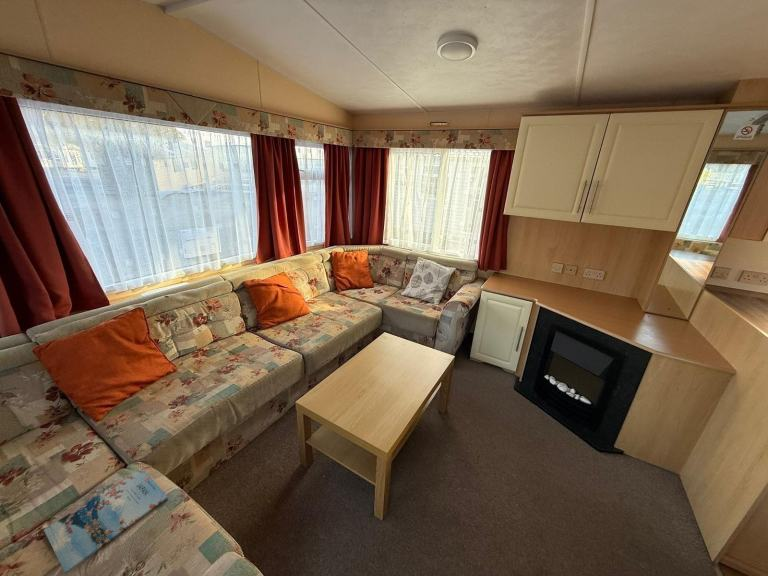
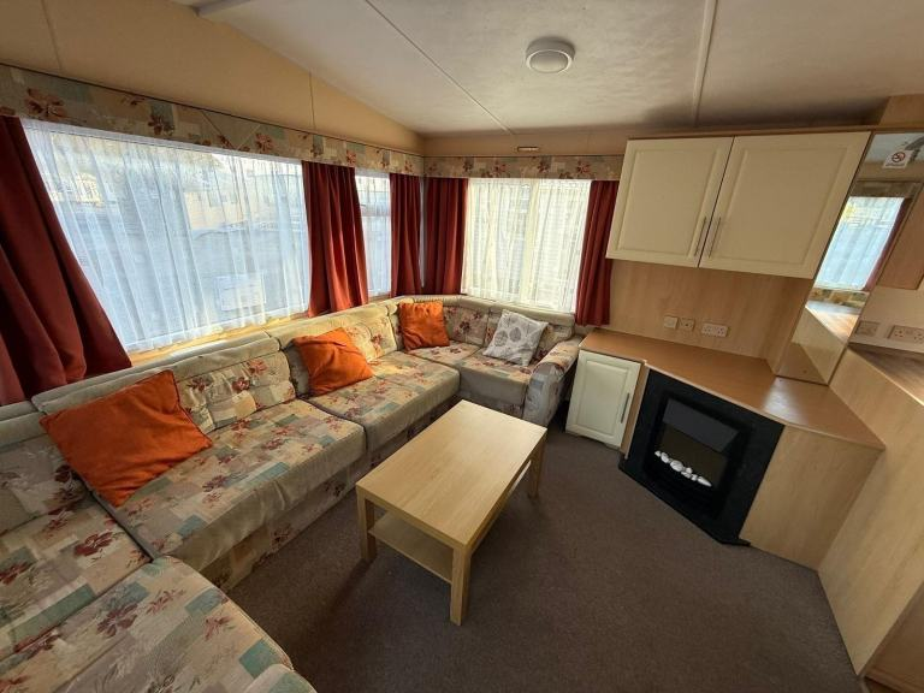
- magazine [43,467,169,575]
